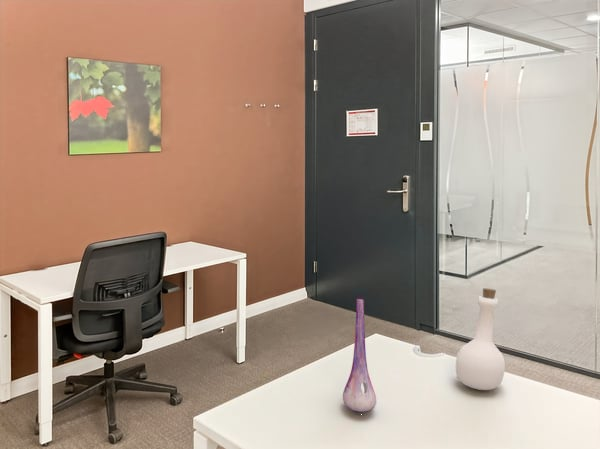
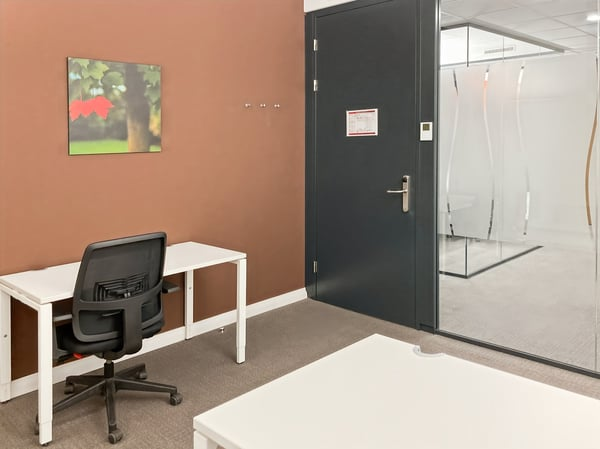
- vase [342,297,377,413]
- bottle [455,287,506,391]
